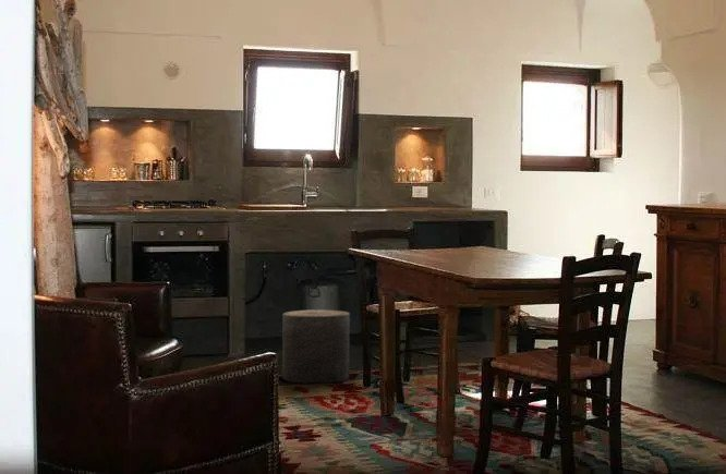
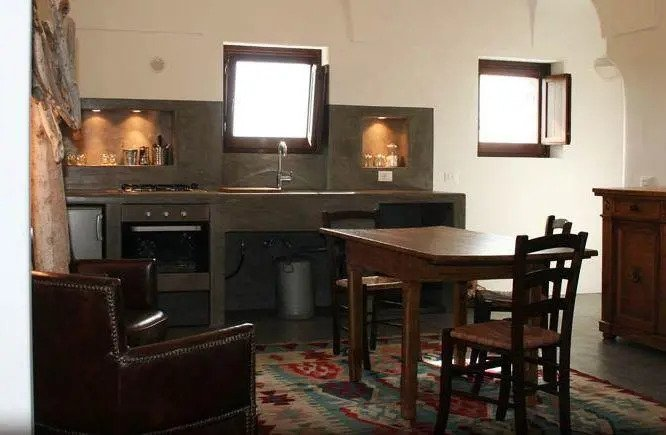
- stool [281,308,351,385]
